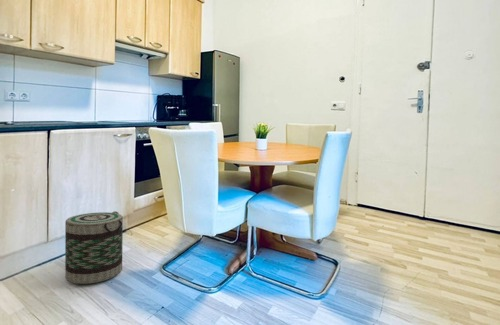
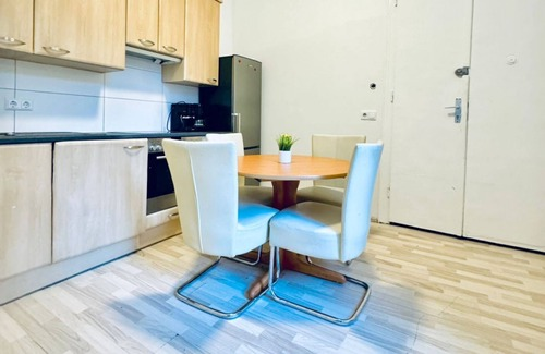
- basket [64,210,124,285]
